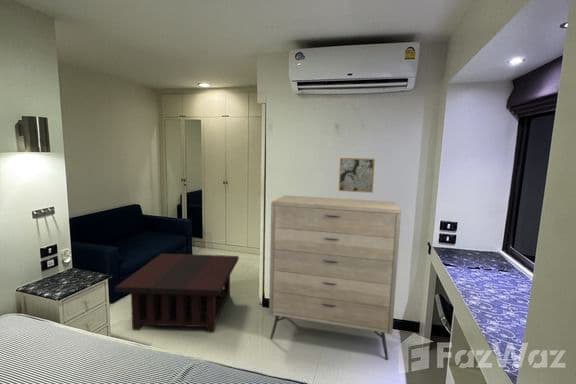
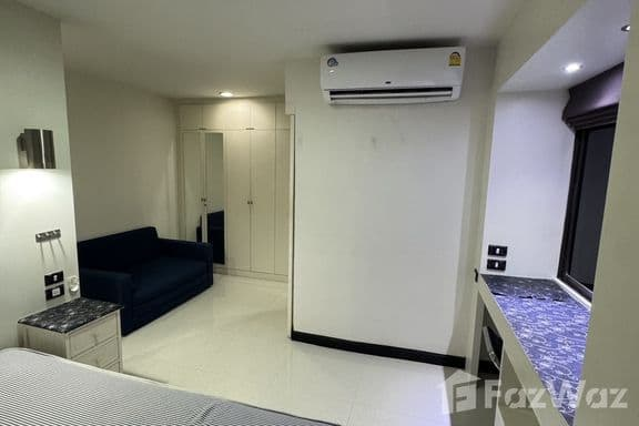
- coffee table [114,252,240,334]
- wall art [338,157,376,194]
- dresser [268,194,402,361]
